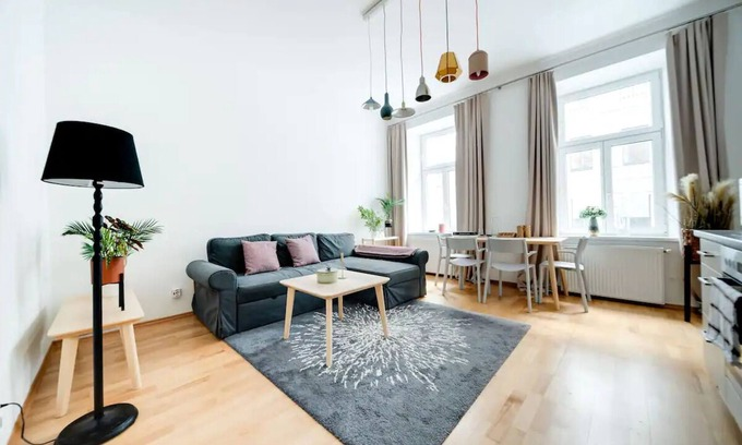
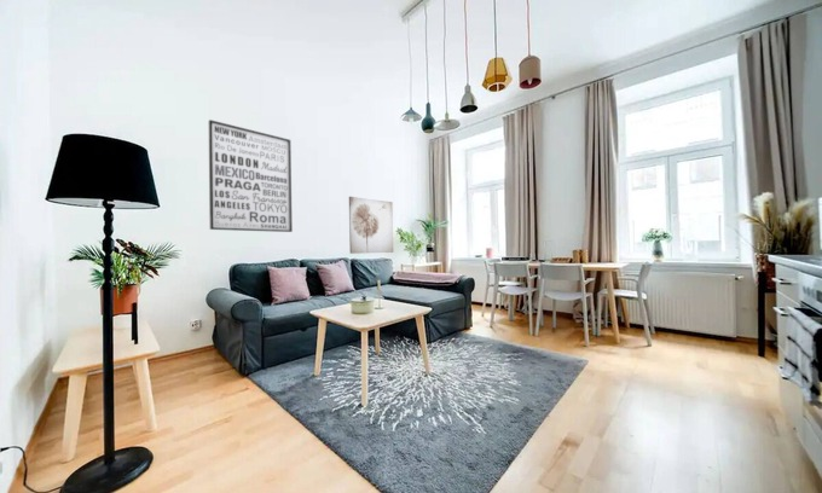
+ wall art [208,118,294,233]
+ wall art [348,196,394,255]
